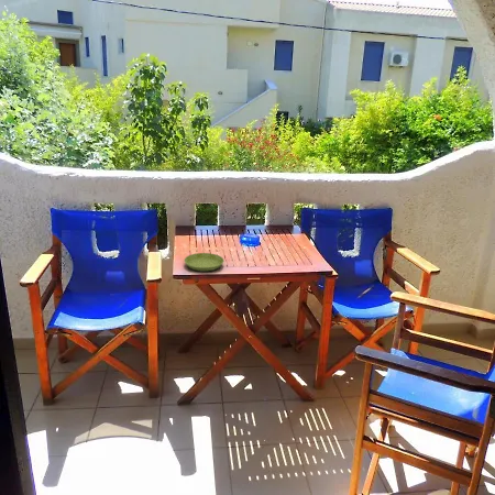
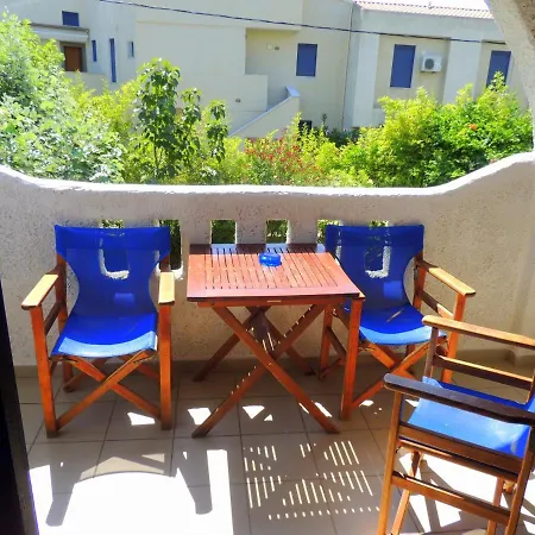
- saucer [183,252,224,272]
